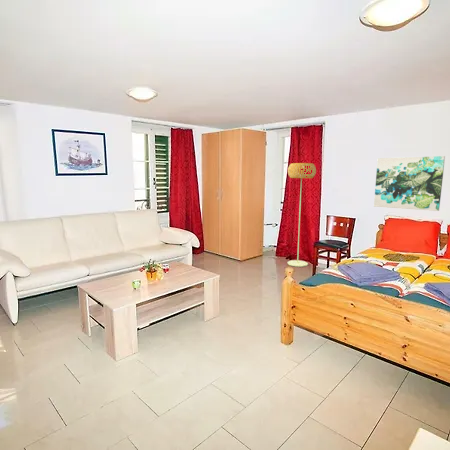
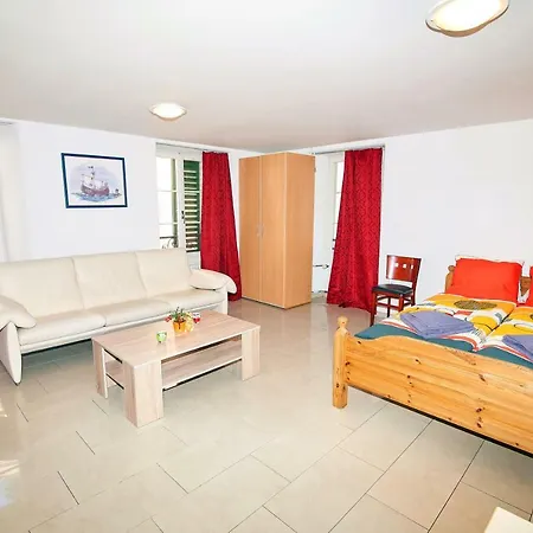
- floor lamp [287,162,317,268]
- wall art [373,155,446,212]
